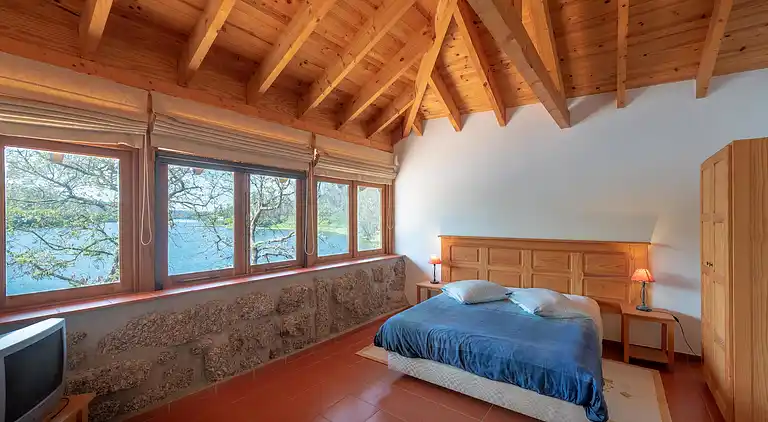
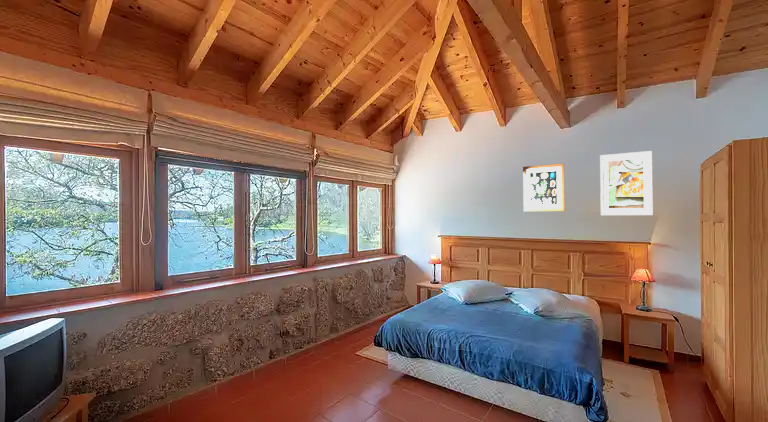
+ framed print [599,150,654,216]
+ wall art [522,163,566,212]
